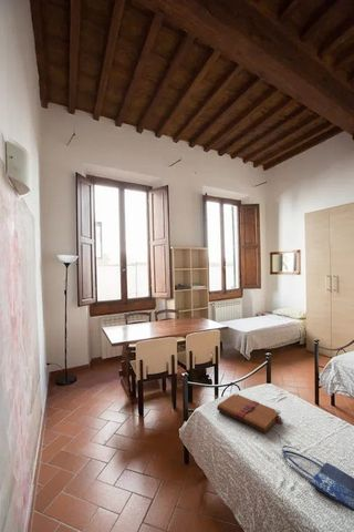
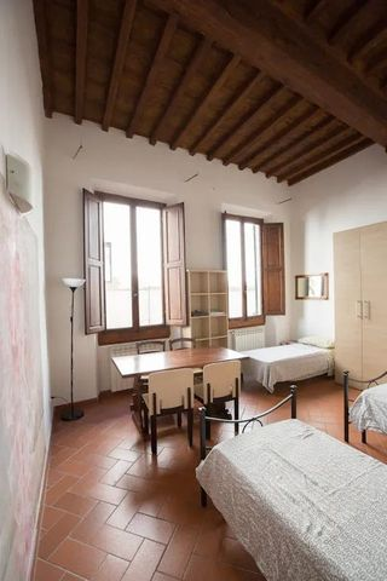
- book [216,392,284,434]
- shopping bag [281,444,354,512]
